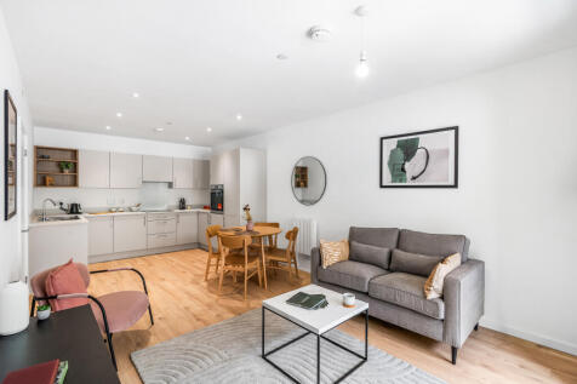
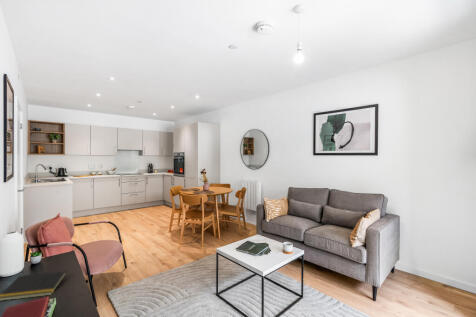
+ notepad [0,270,68,302]
